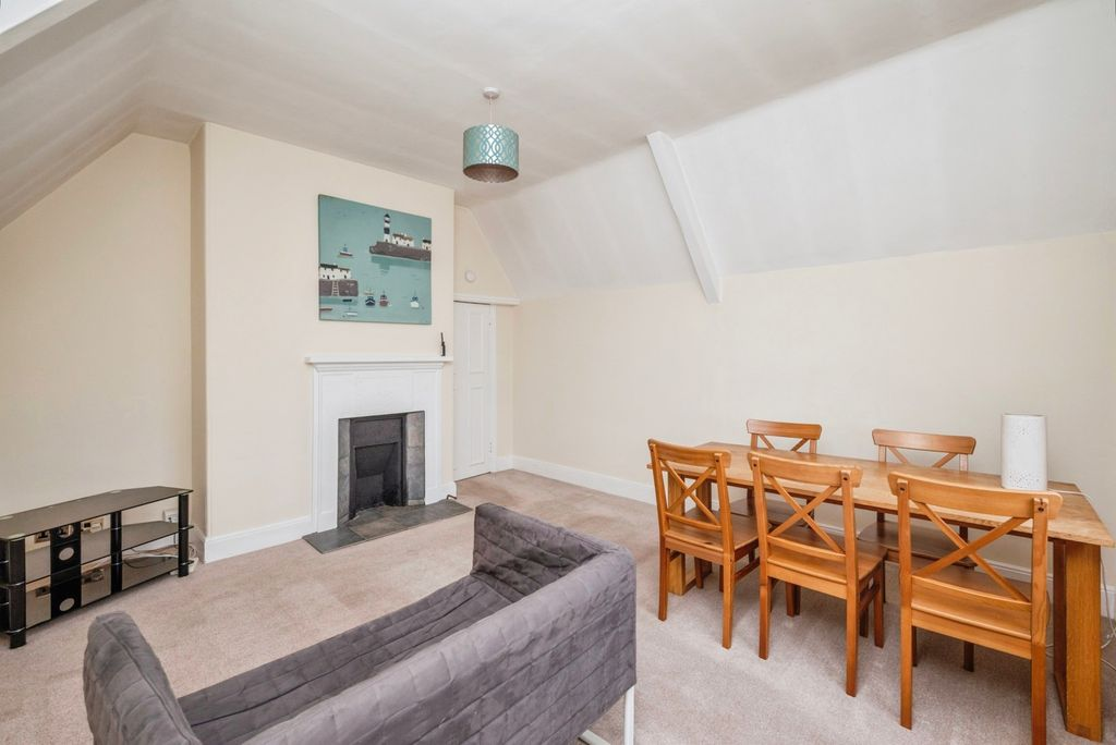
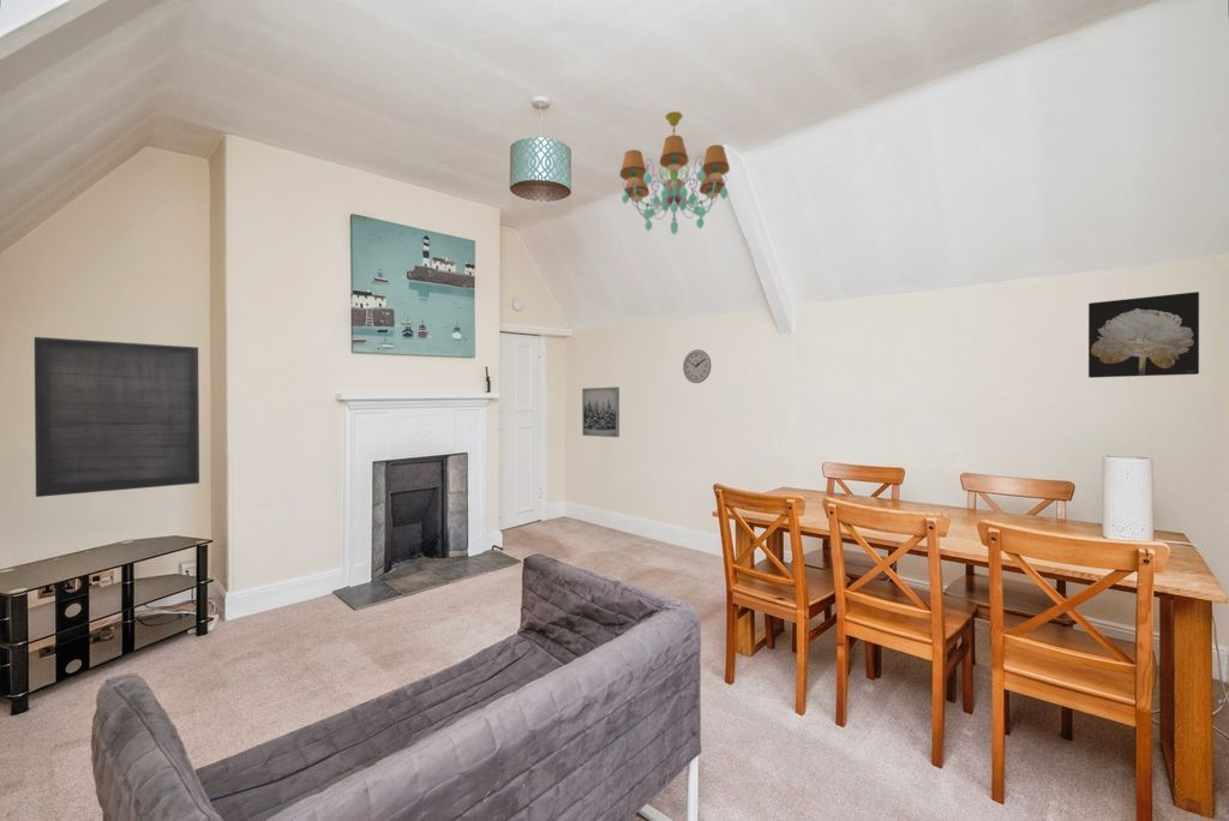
+ wall panel [34,336,200,498]
+ wall art [1087,290,1200,379]
+ wall art [581,386,621,438]
+ wall clock [682,348,713,384]
+ chandelier [618,110,731,235]
